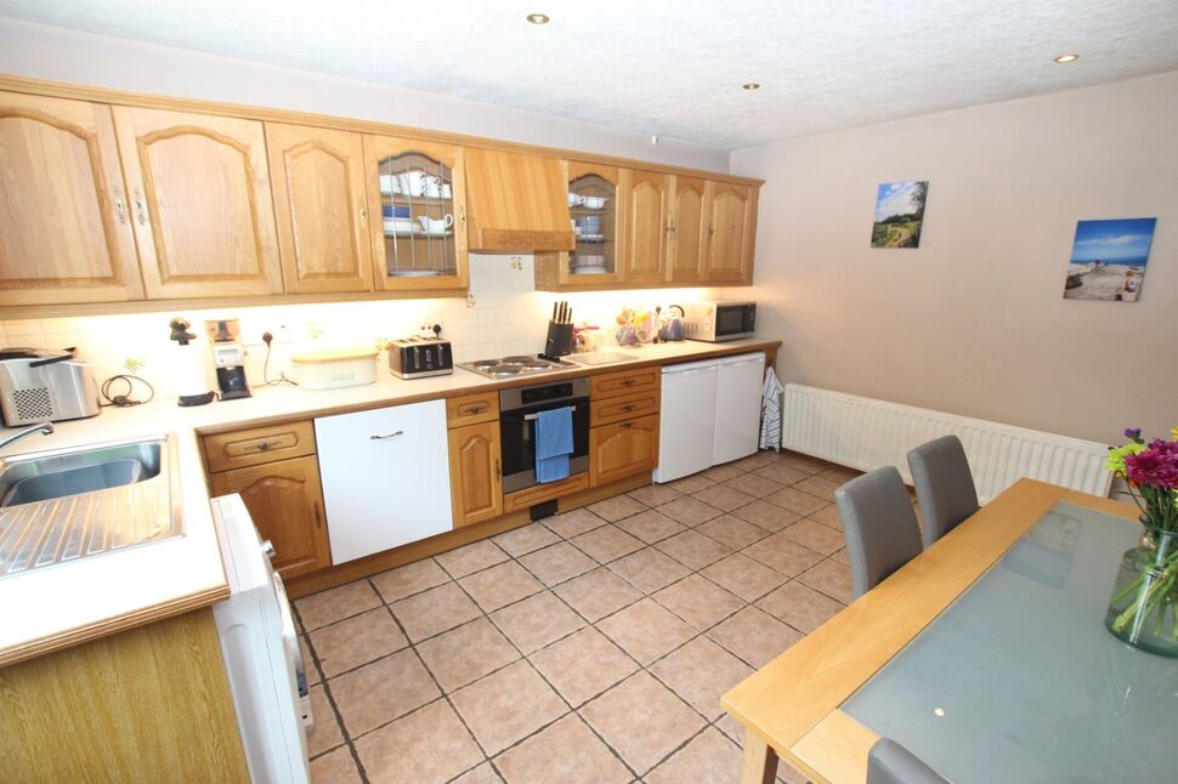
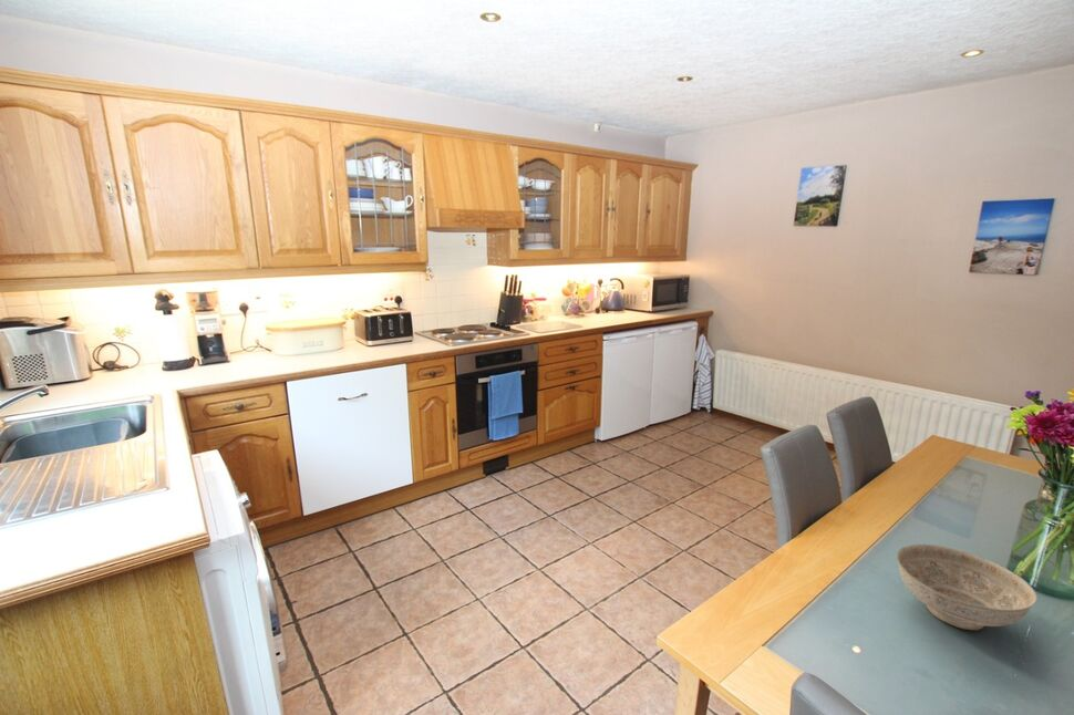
+ decorative bowl [896,543,1037,631]
